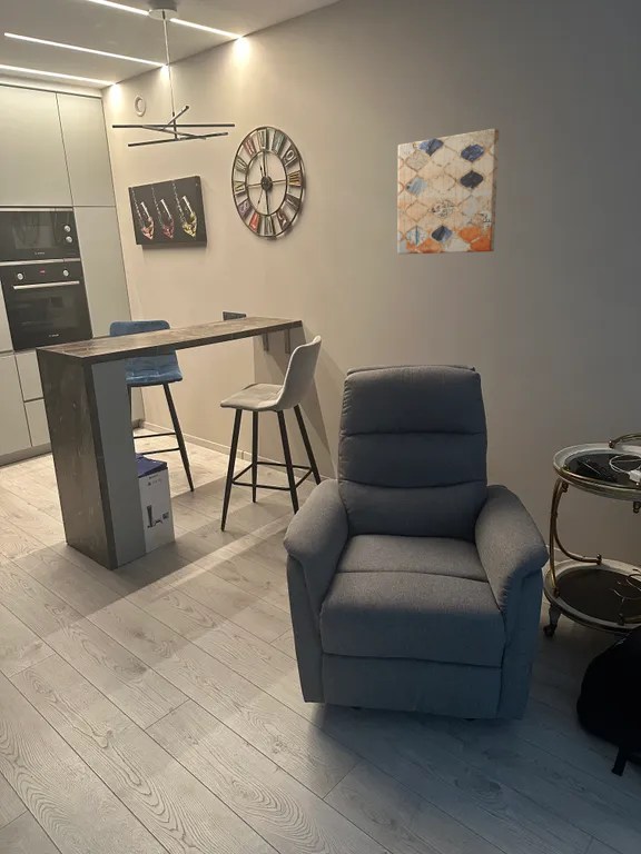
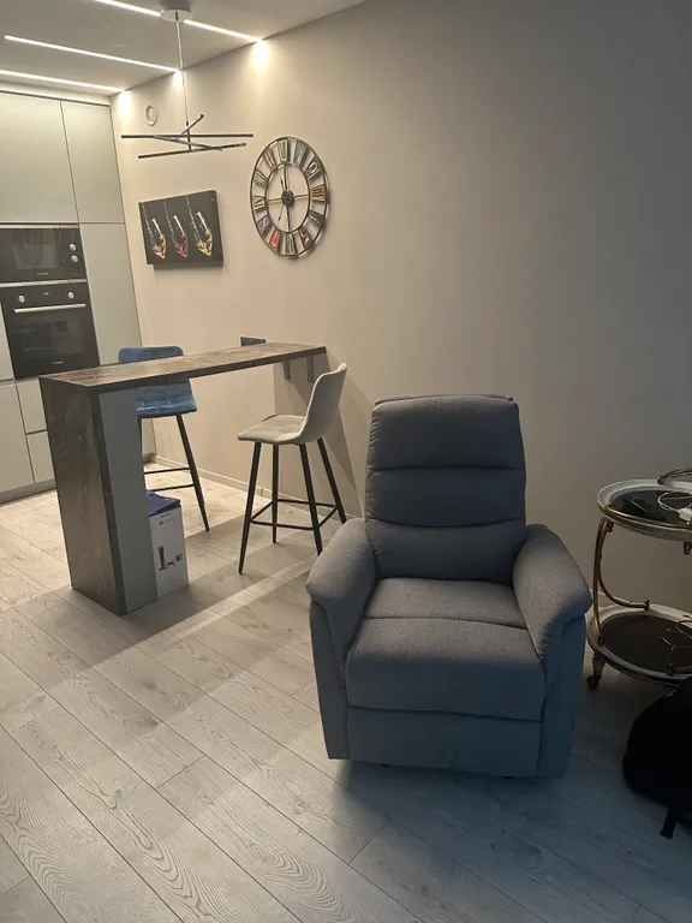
- wall art [397,128,500,255]
